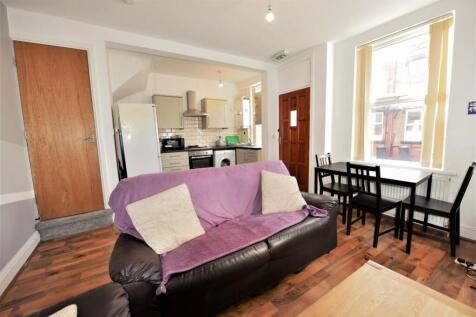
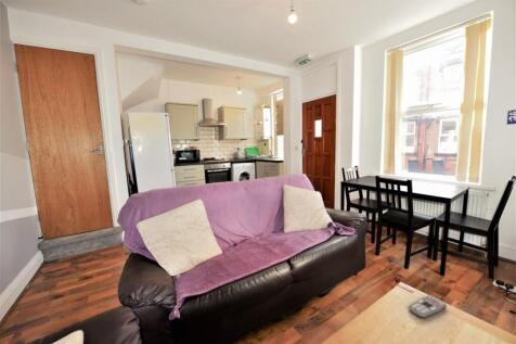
+ remote control [408,294,448,319]
